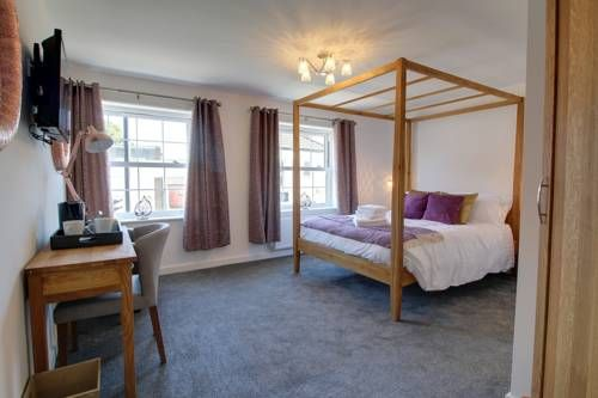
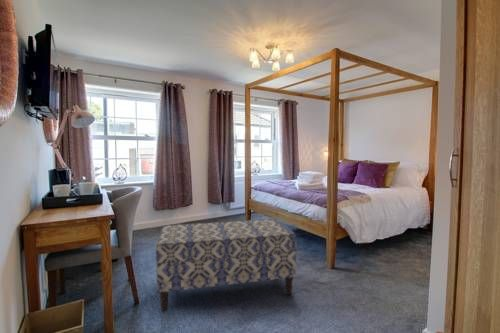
+ bench [155,218,298,312]
